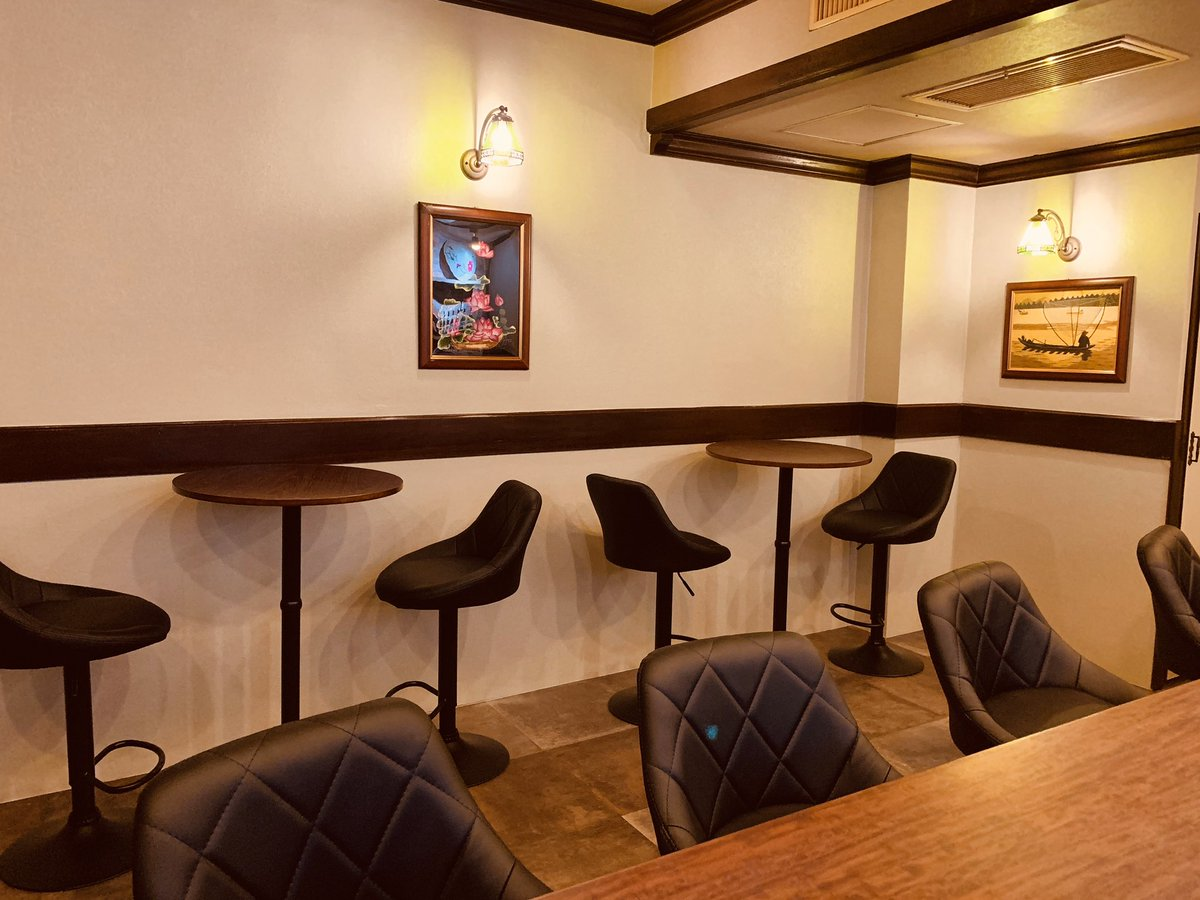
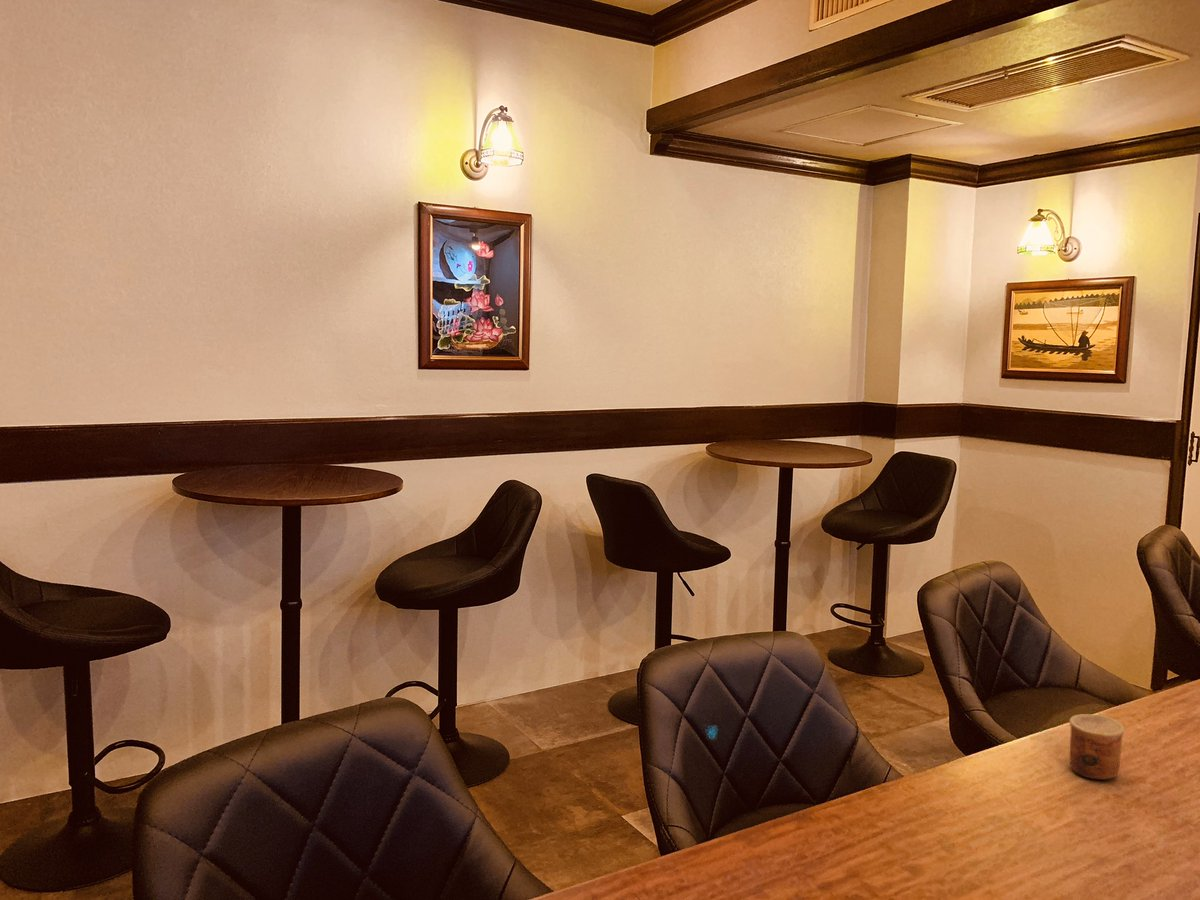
+ cup [1068,713,1125,781]
